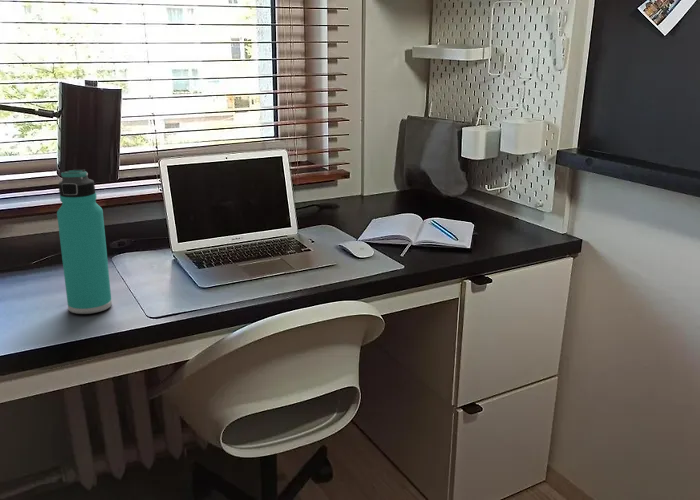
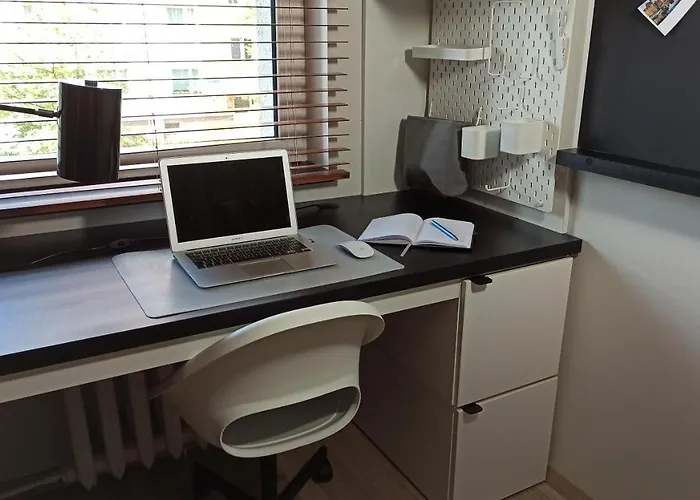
- thermos bottle [56,168,113,315]
